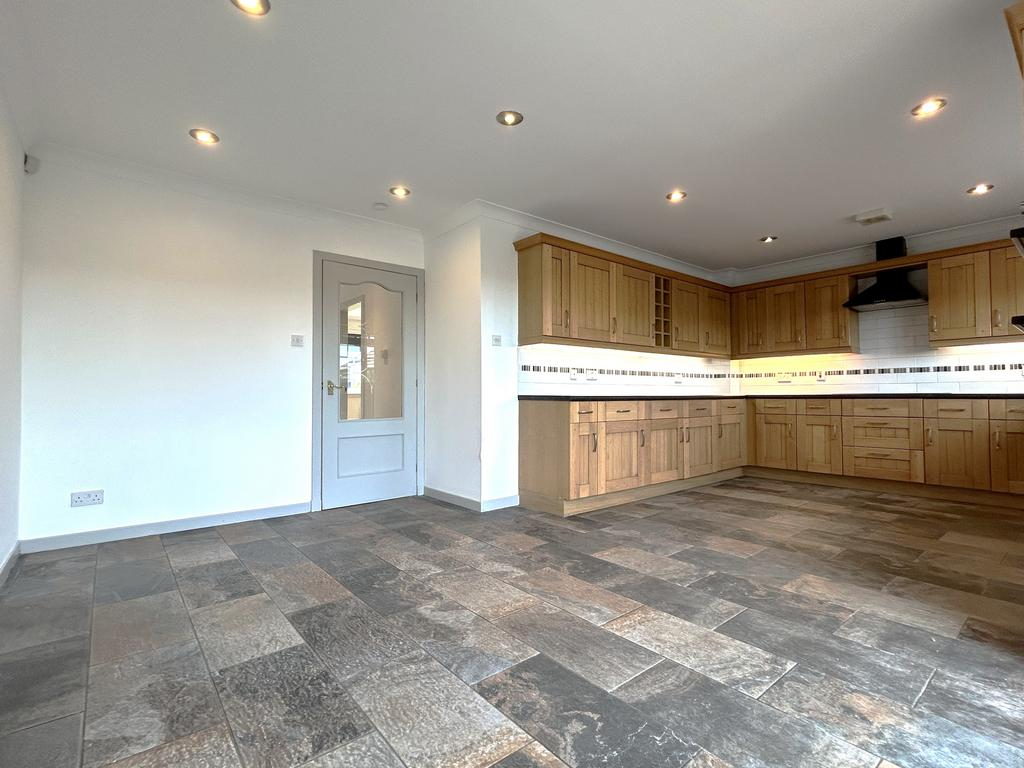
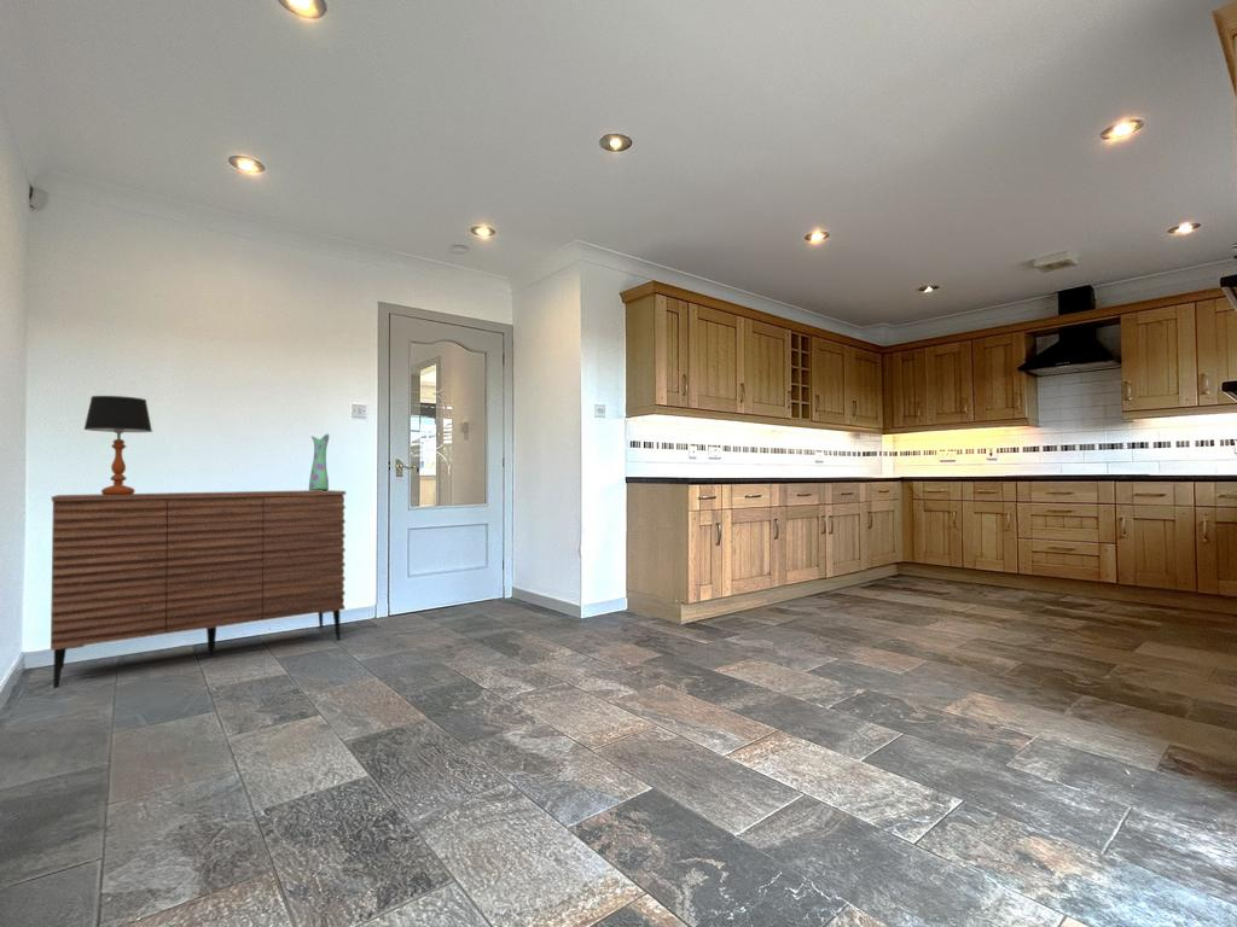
+ vase [308,433,330,491]
+ table lamp [82,395,153,495]
+ sideboard [50,489,347,689]
